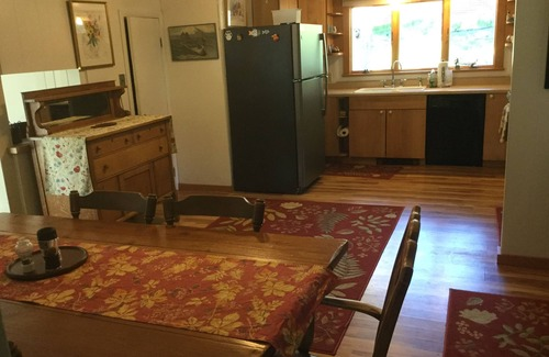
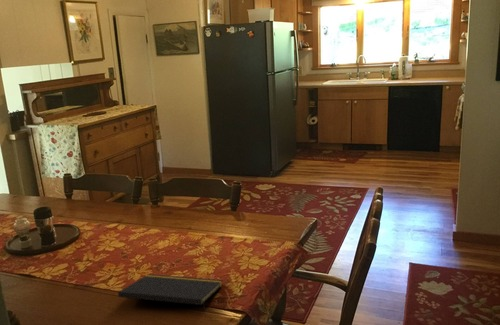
+ notepad [117,273,224,316]
